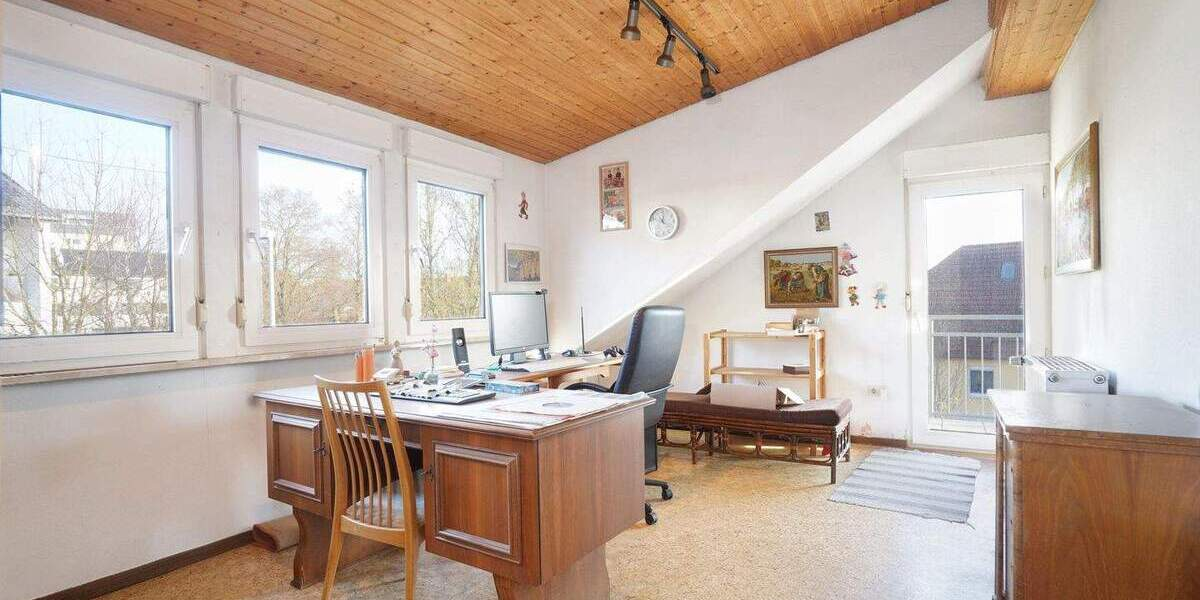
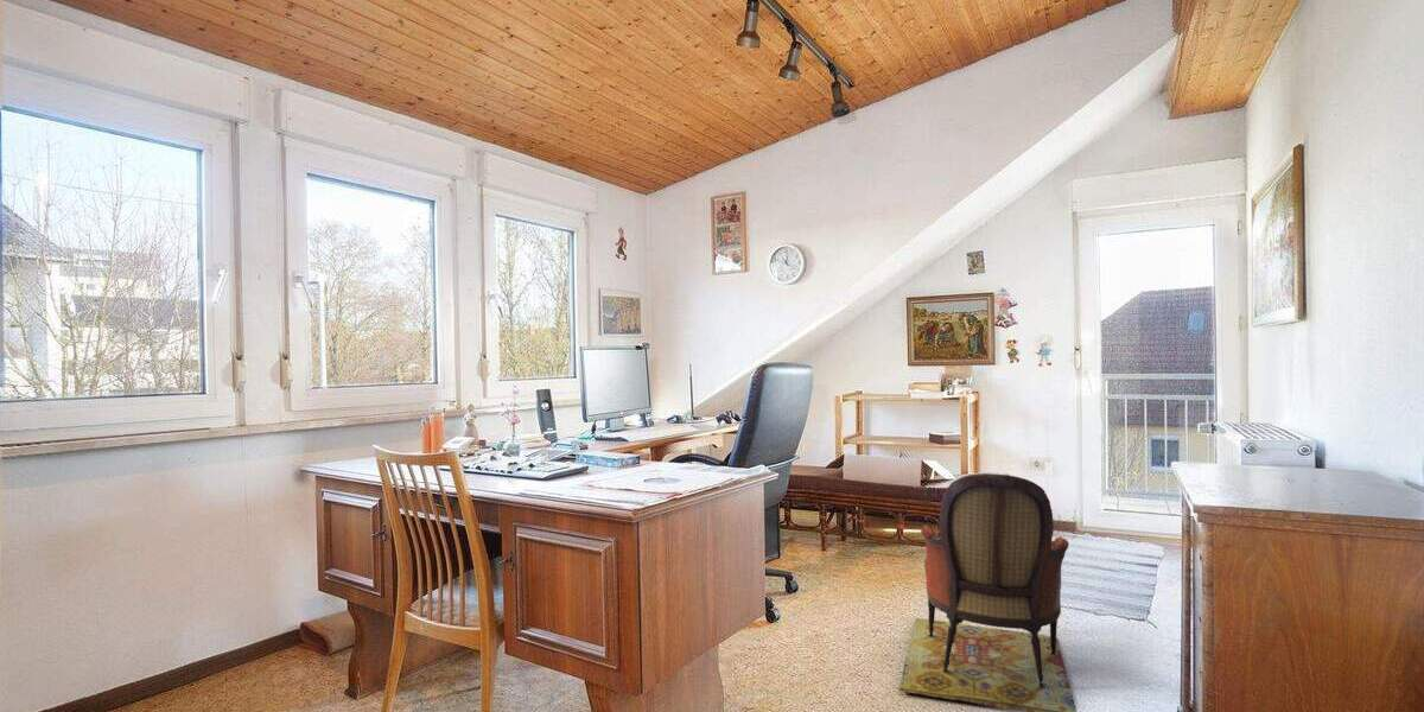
+ armchair [897,471,1077,712]
